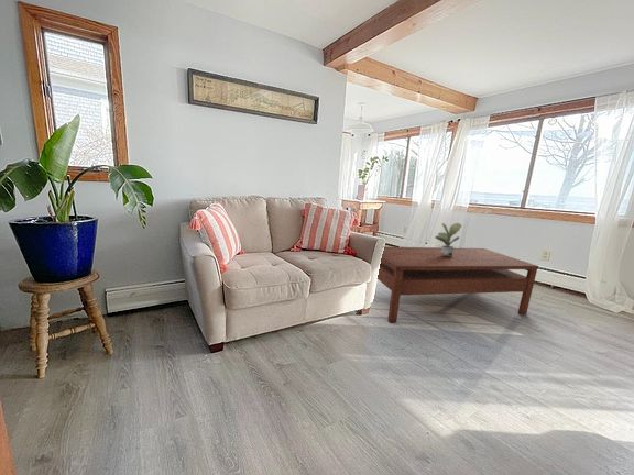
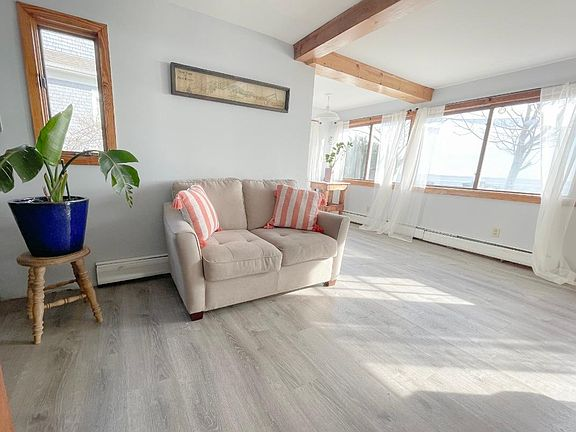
- coffee table [376,246,539,323]
- potted plant [434,222,463,257]
